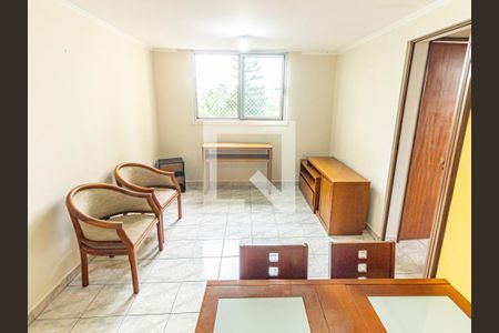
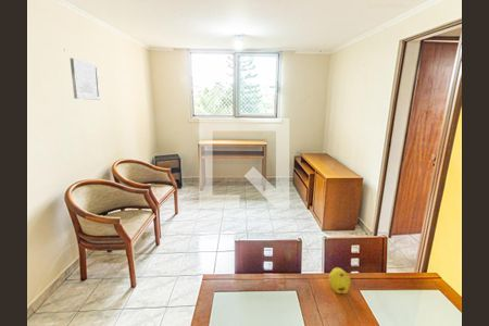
+ fruit [328,266,352,294]
+ wall art [70,58,101,101]
